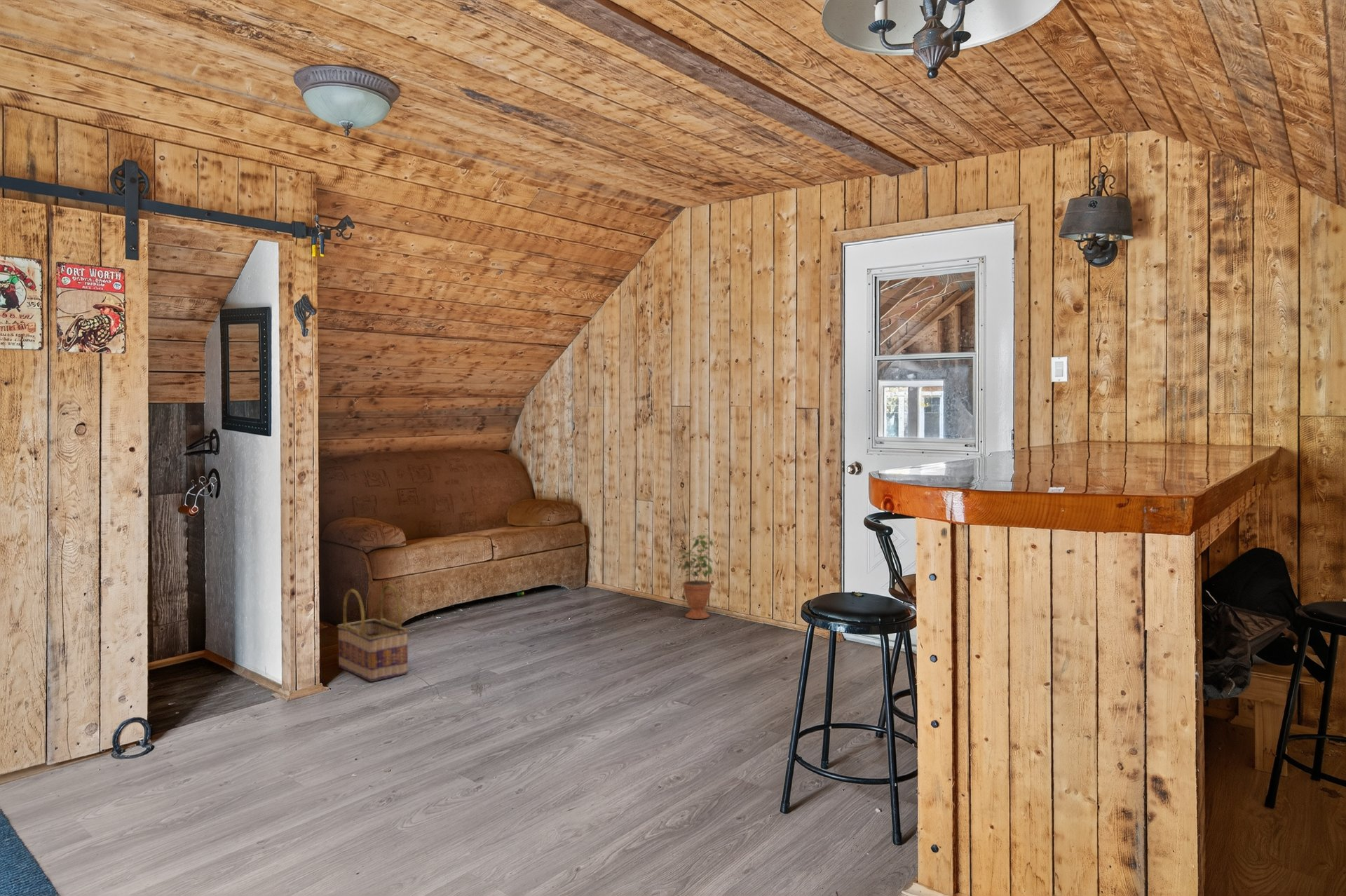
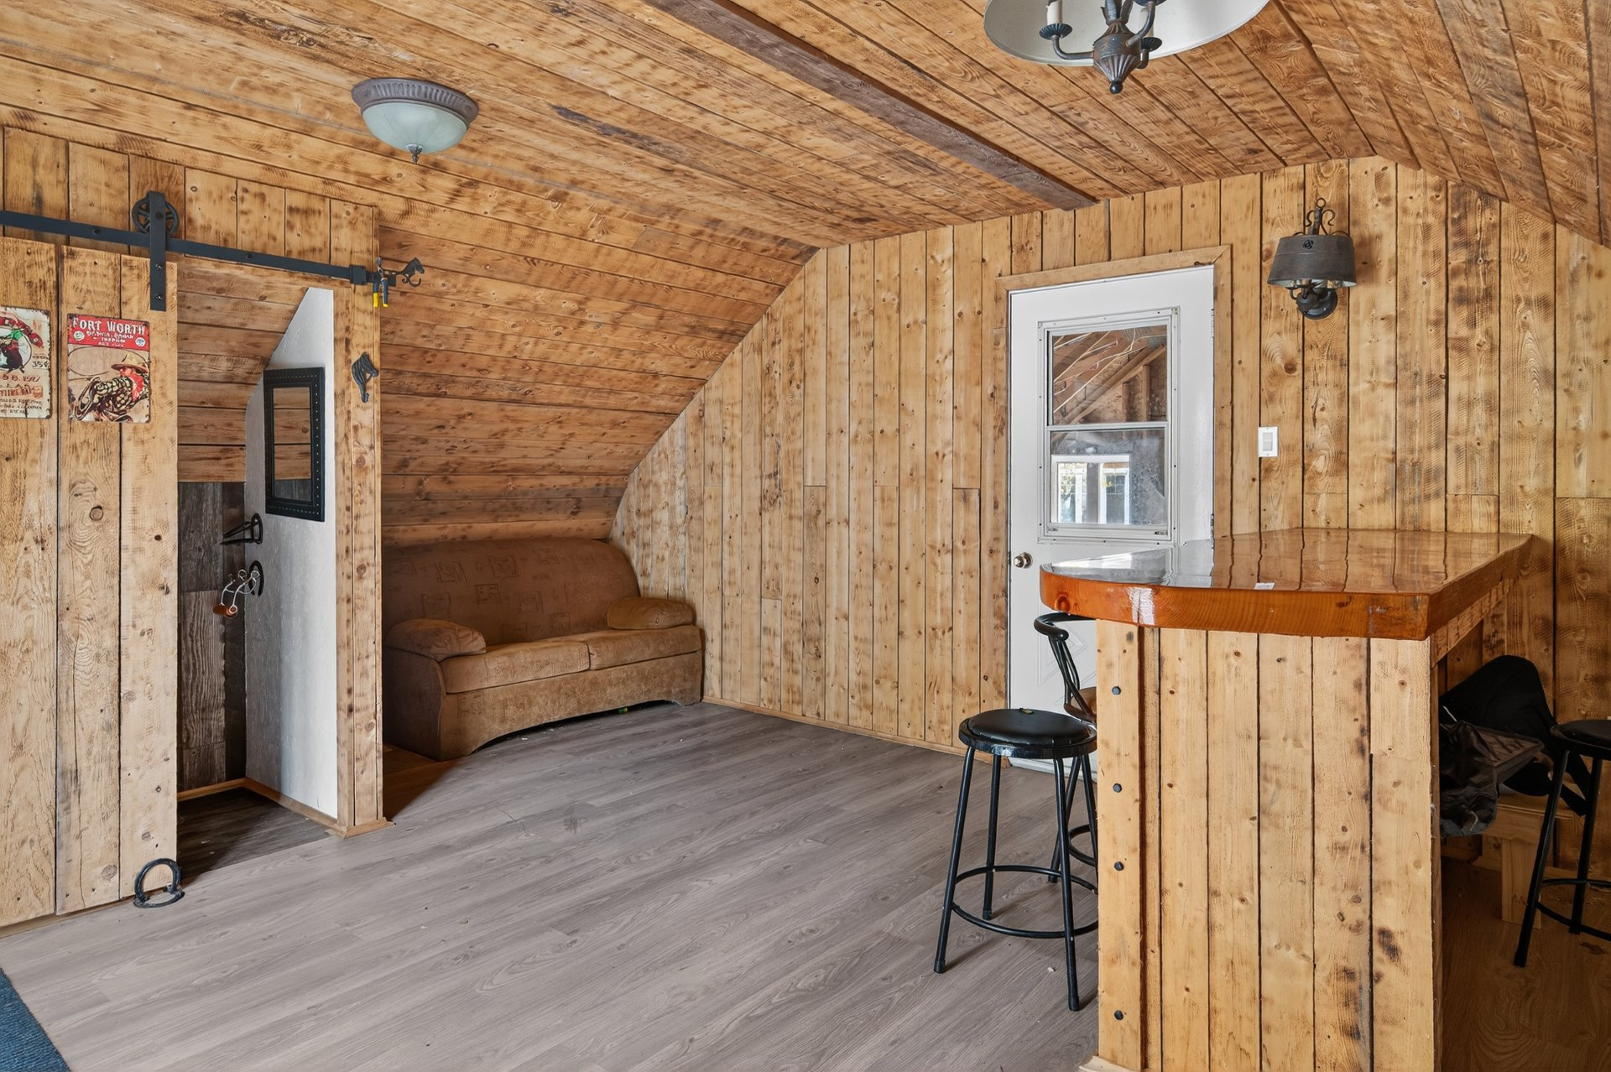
- basket [337,583,409,682]
- potted plant [677,530,715,620]
